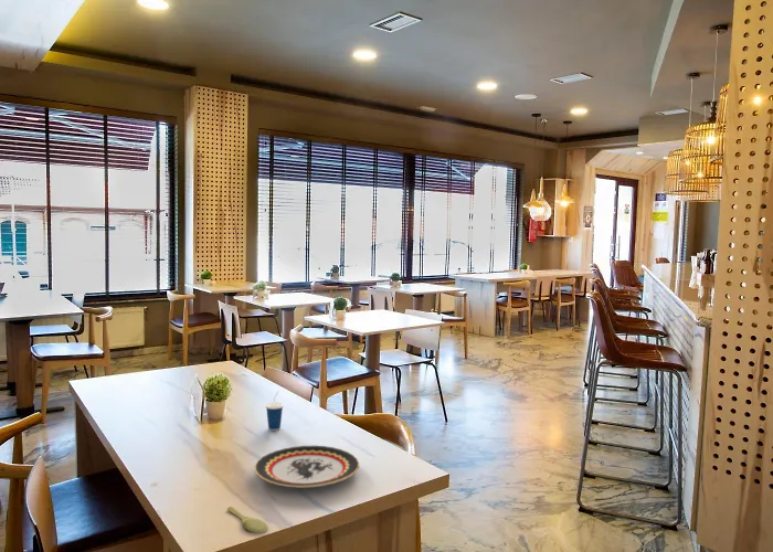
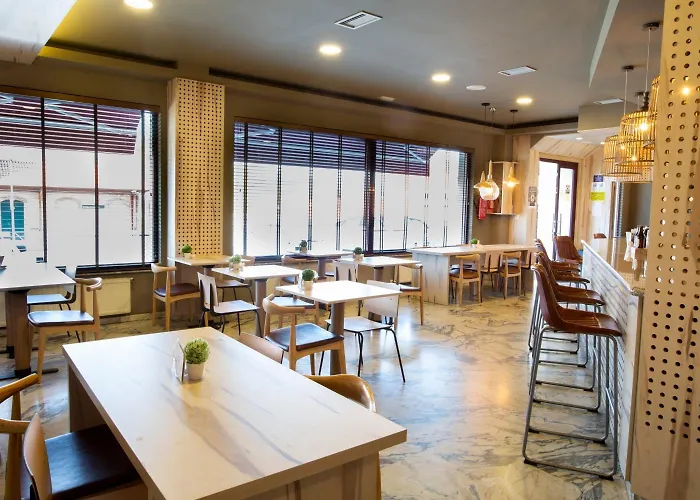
- spoon [226,506,268,533]
- plate [254,445,360,489]
- cup [264,391,285,432]
